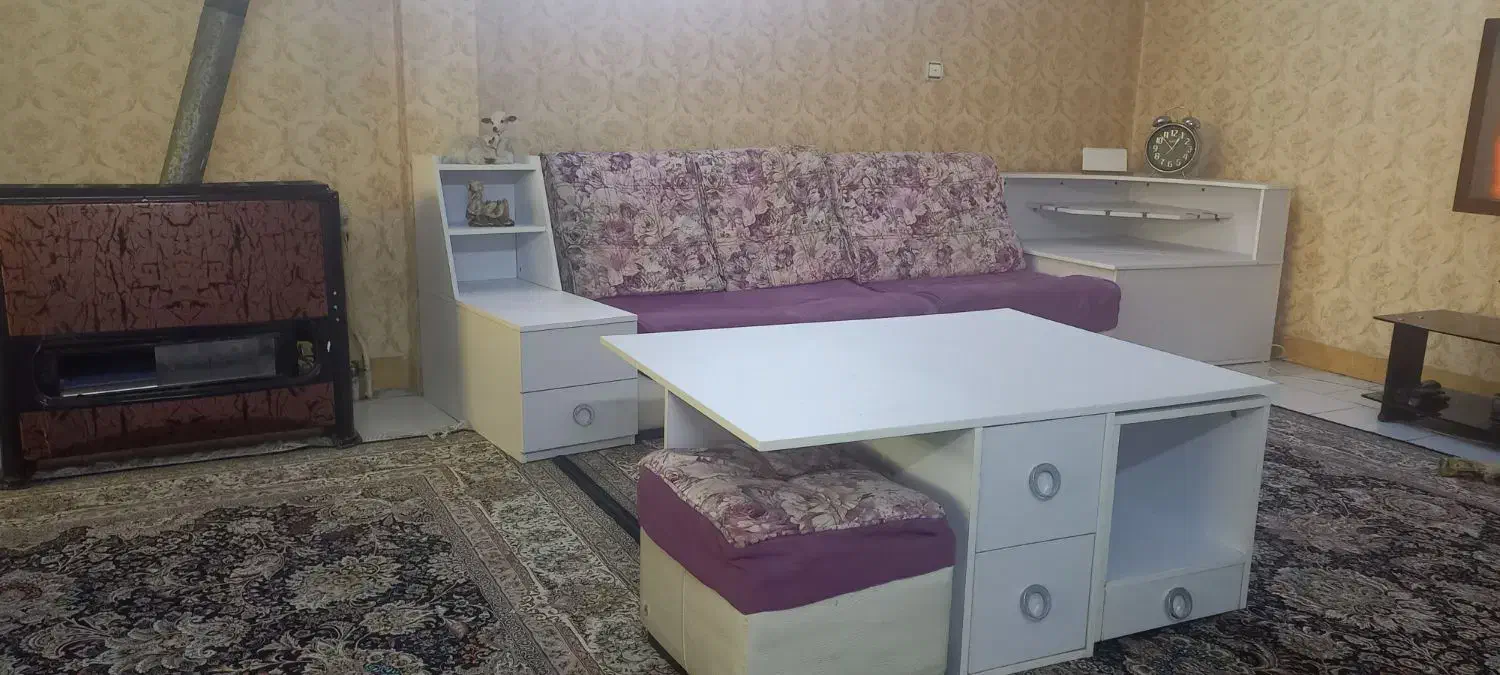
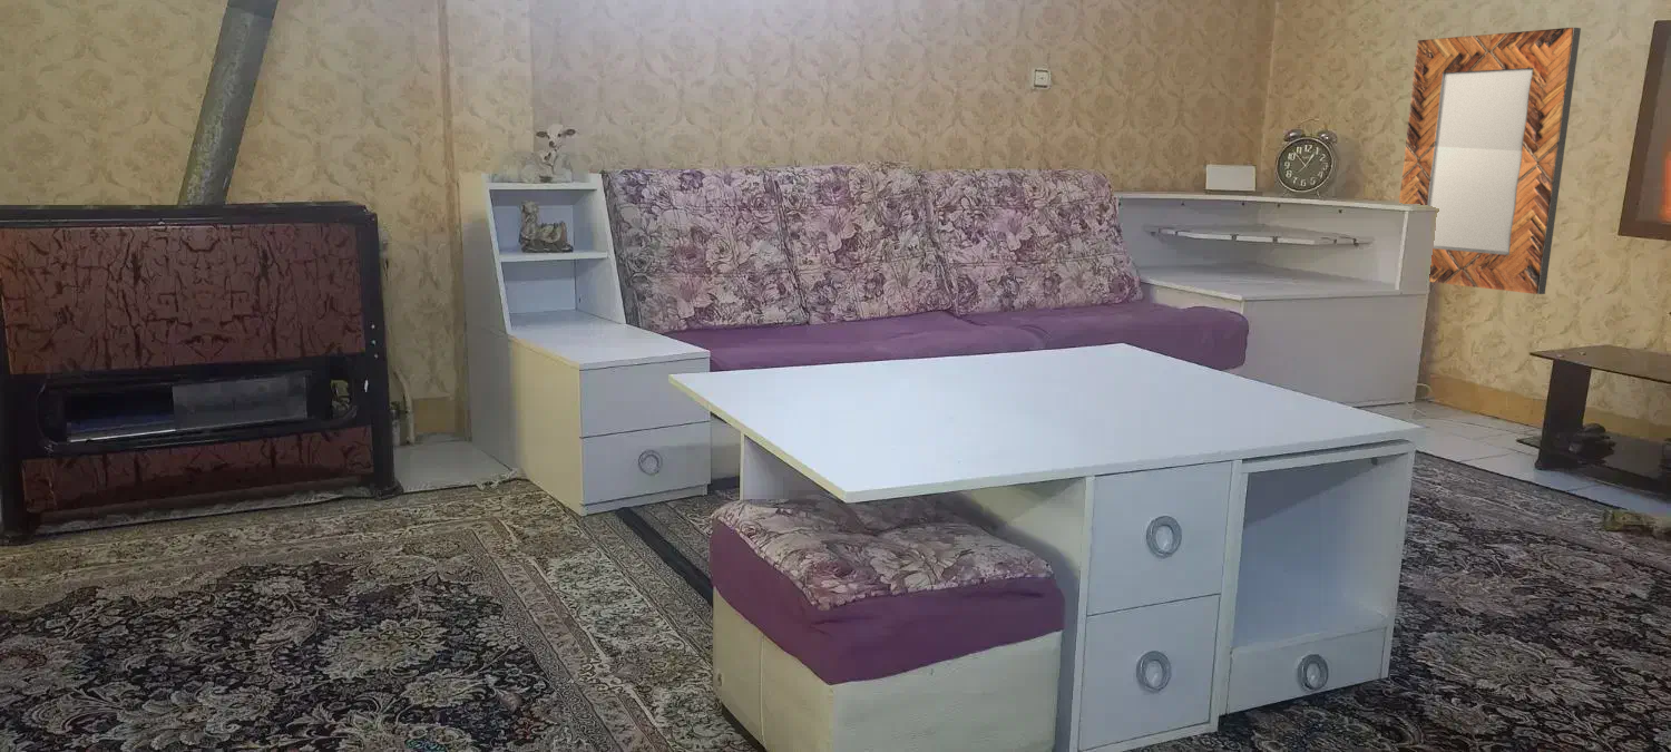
+ home mirror [1398,27,1582,295]
